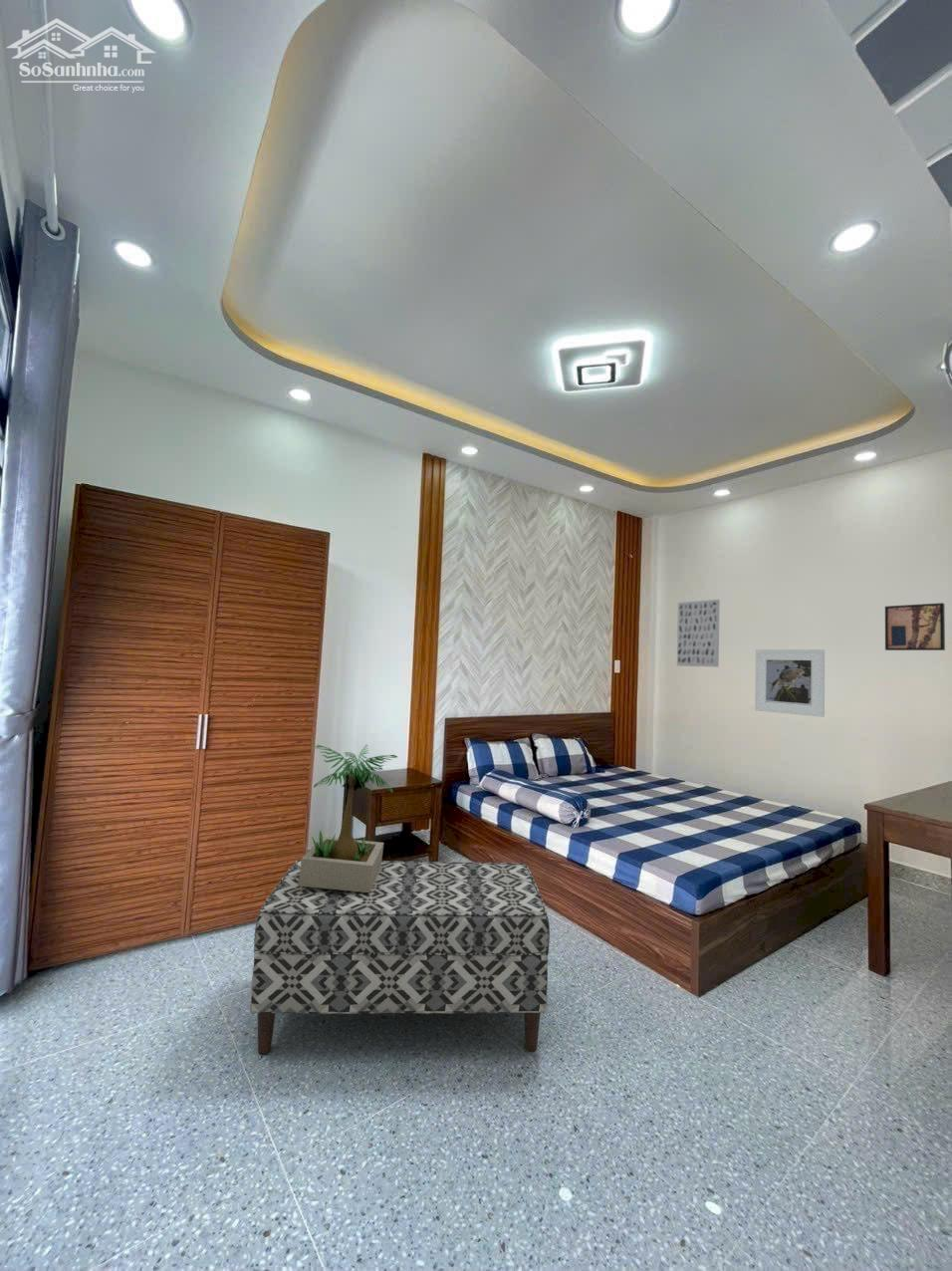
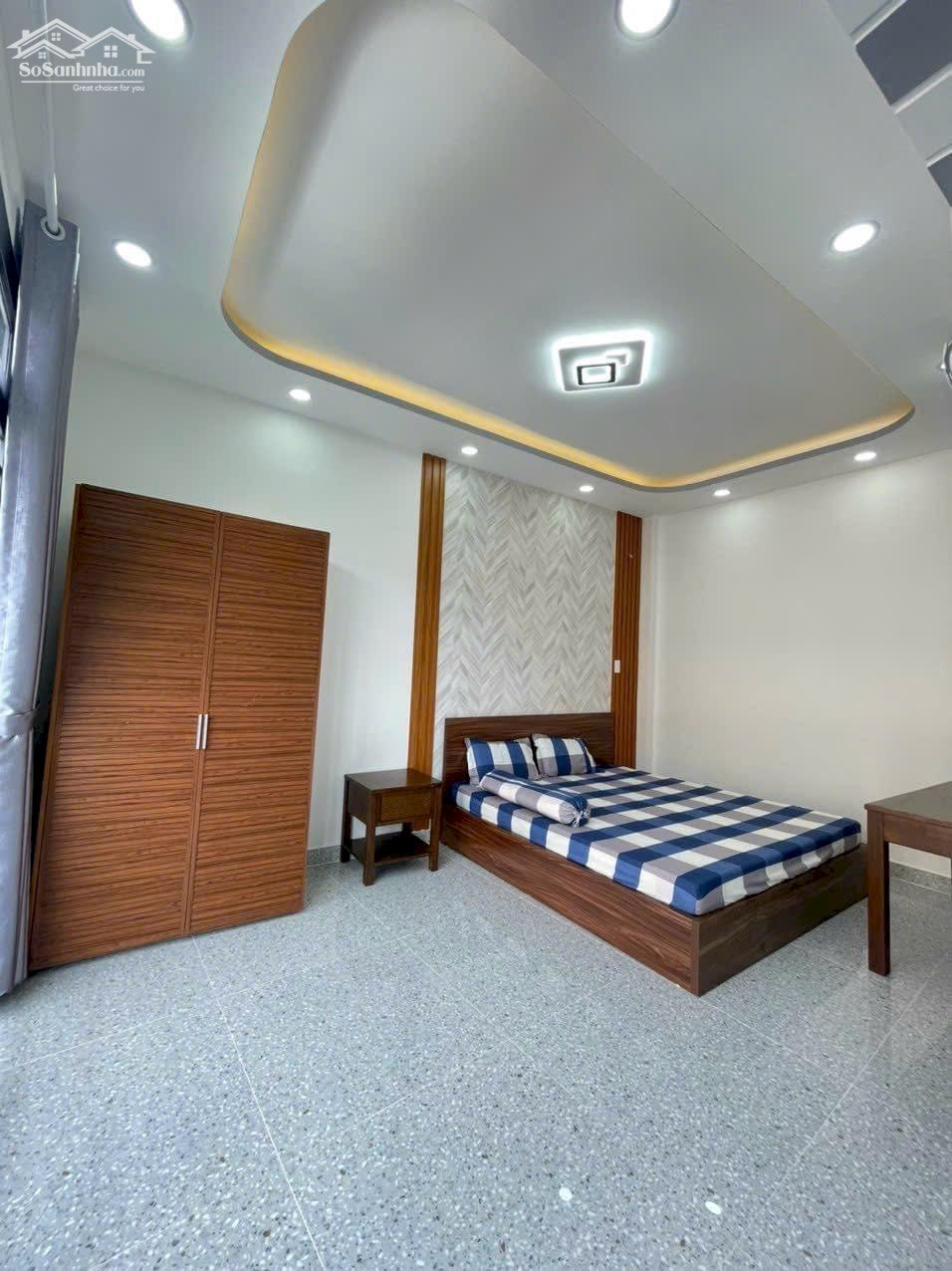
- wall art [884,602,946,651]
- potted plant [299,744,398,892]
- bench [250,859,551,1055]
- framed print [754,648,826,718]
- wall art [676,599,721,668]
